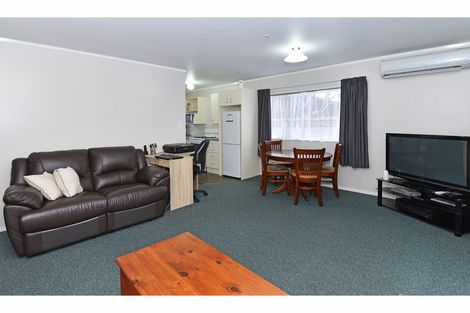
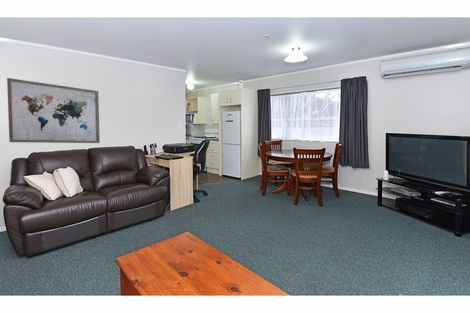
+ wall art [6,77,101,144]
